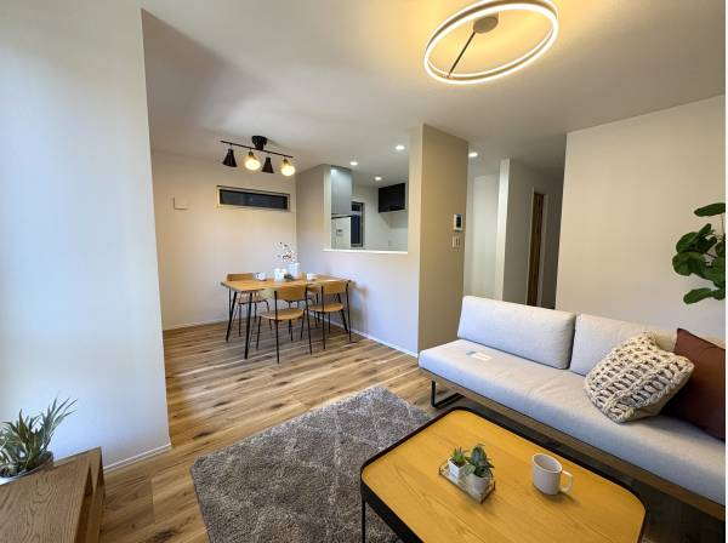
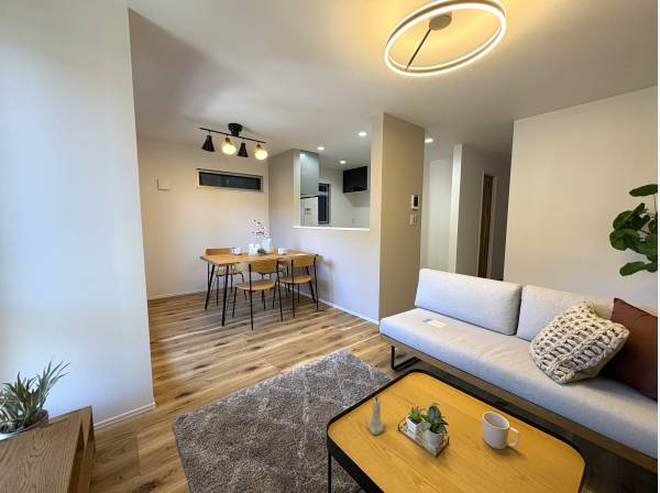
+ candle [366,393,386,436]
